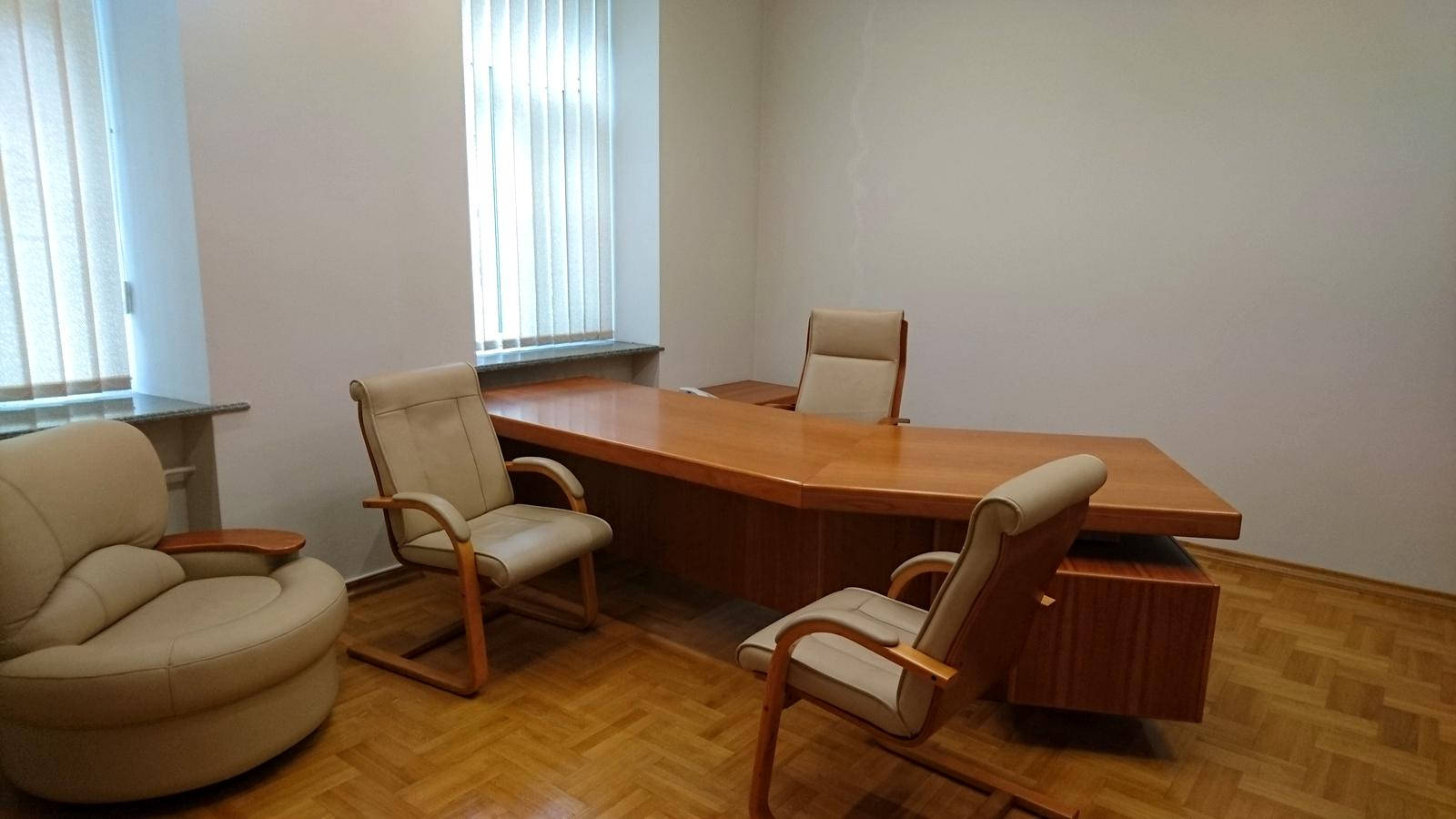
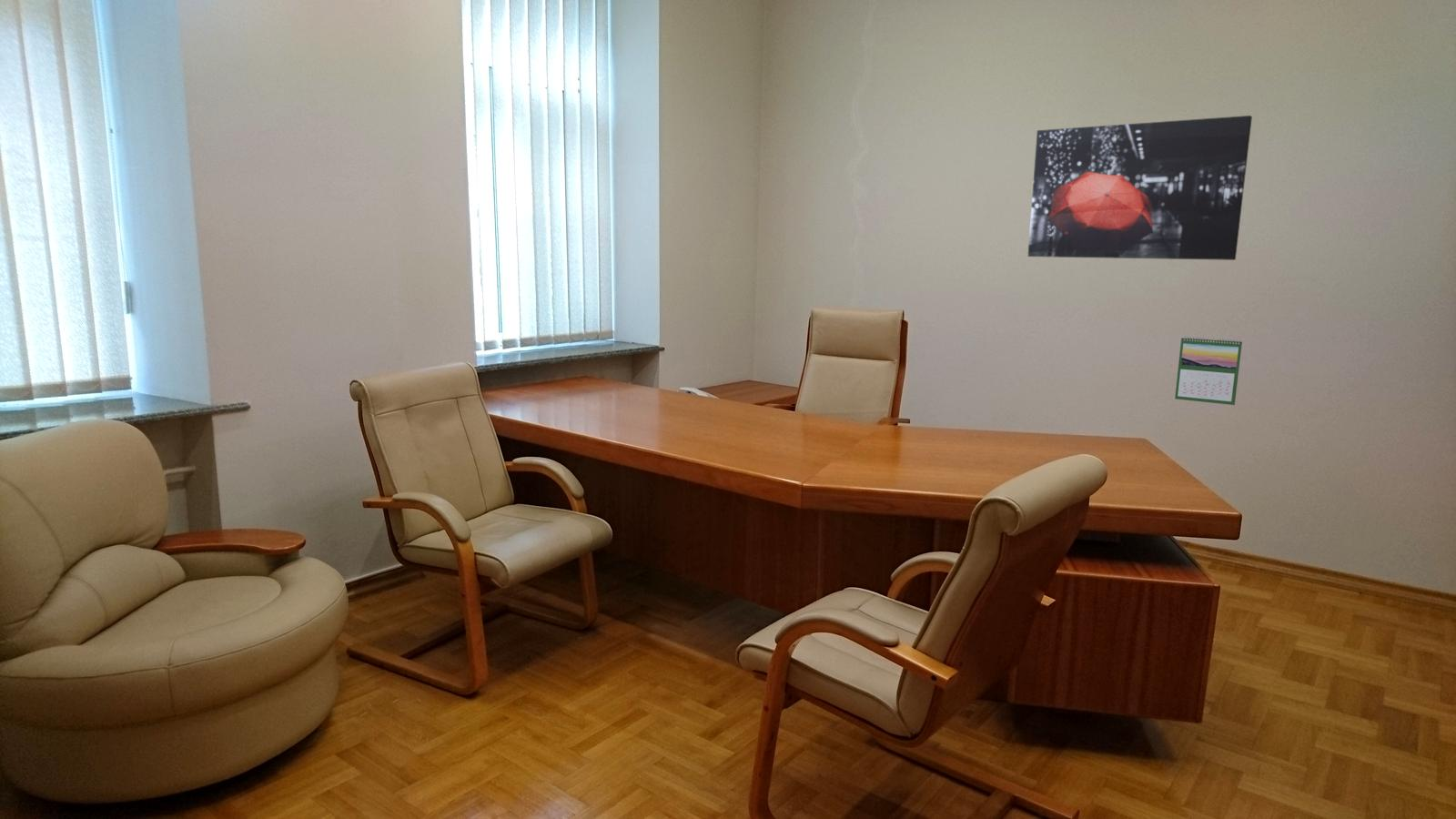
+ wall art [1027,115,1253,261]
+ calendar [1174,336,1243,406]
